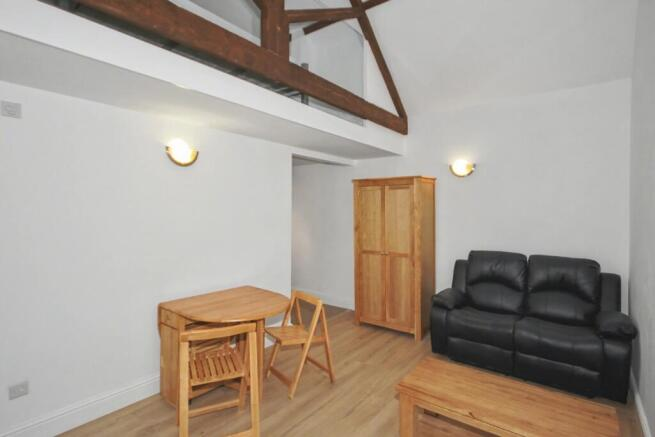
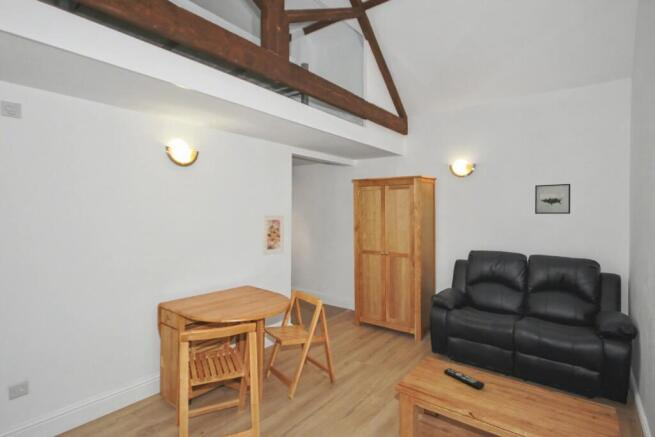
+ wall art [534,183,571,215]
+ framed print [261,214,285,256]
+ remote control [443,367,486,390]
